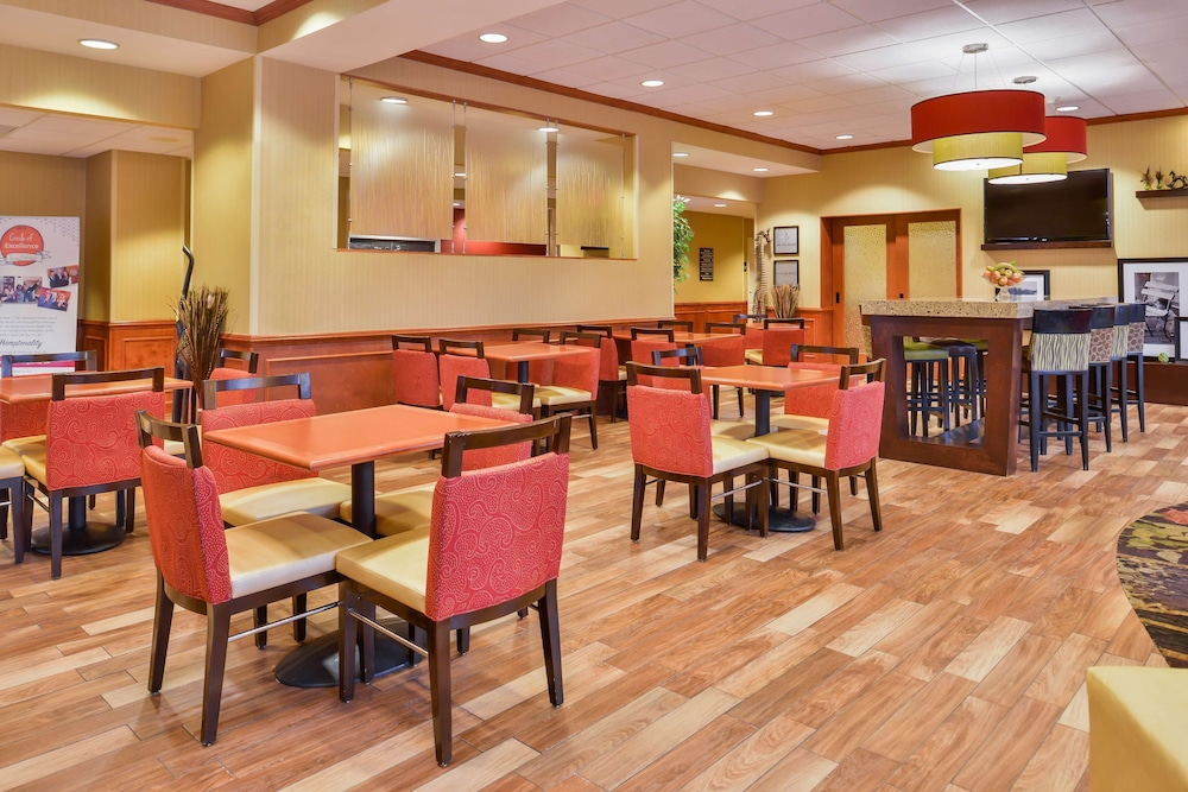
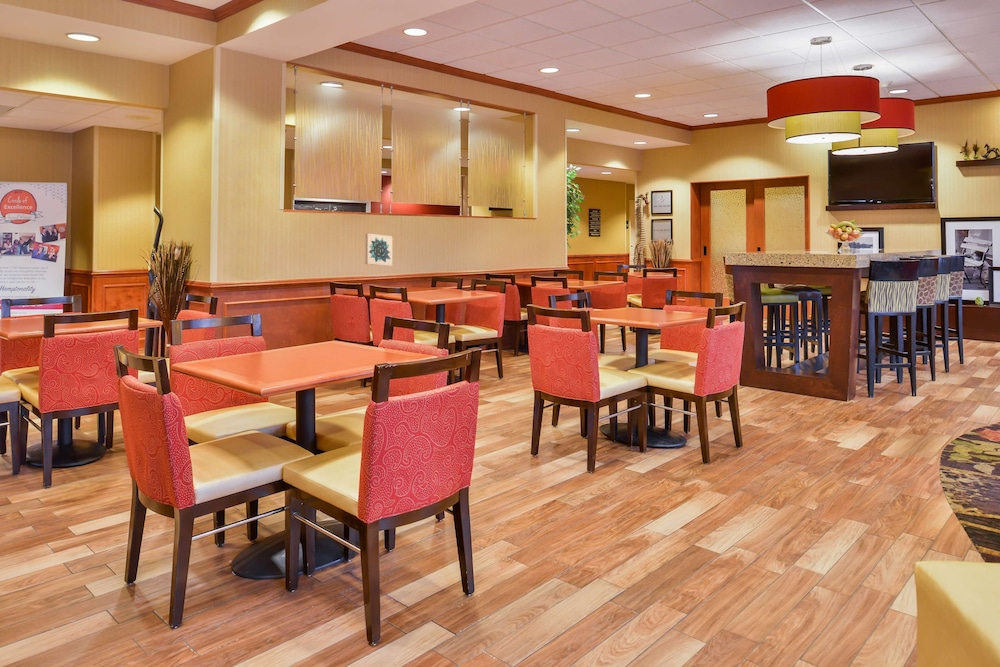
+ wall art [364,232,393,267]
